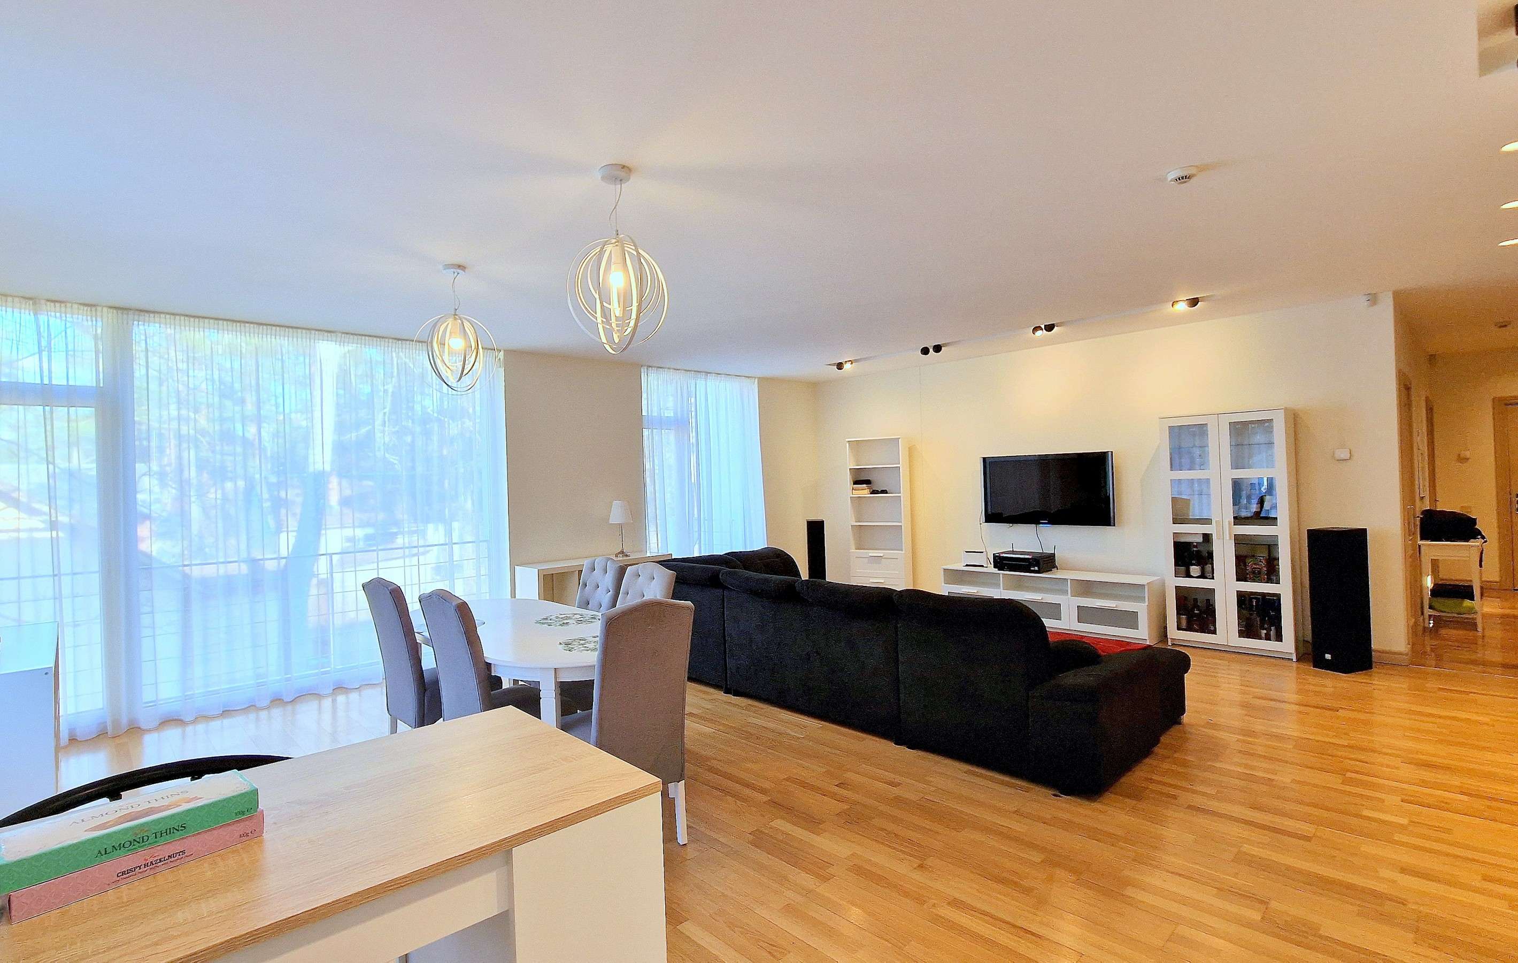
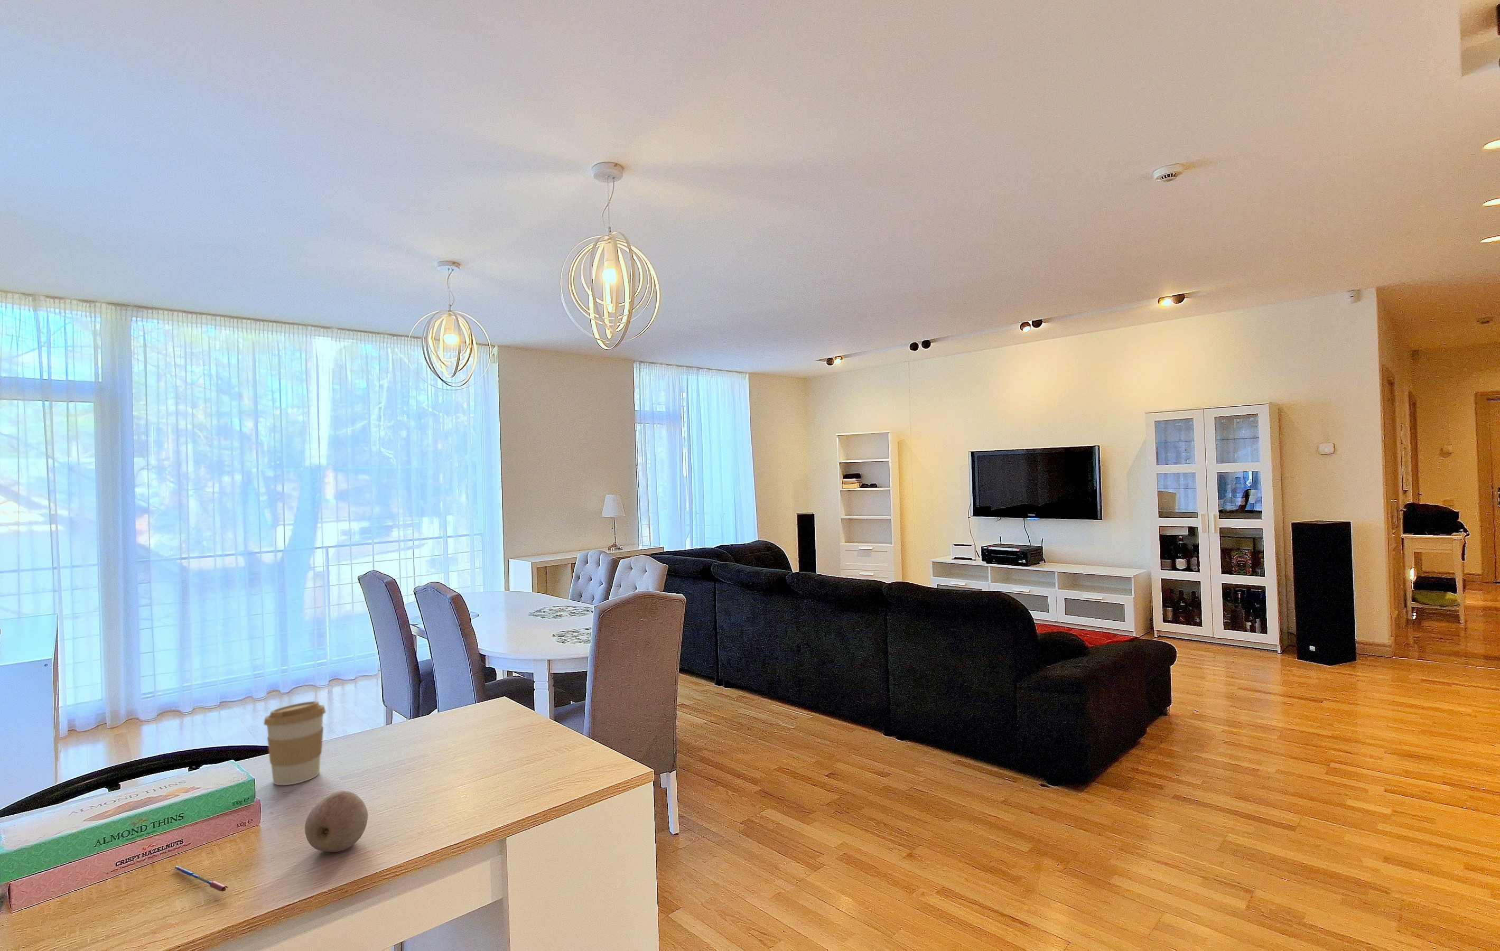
+ coffee cup [263,701,327,786]
+ pen [172,866,228,892]
+ fruit [304,790,368,853]
